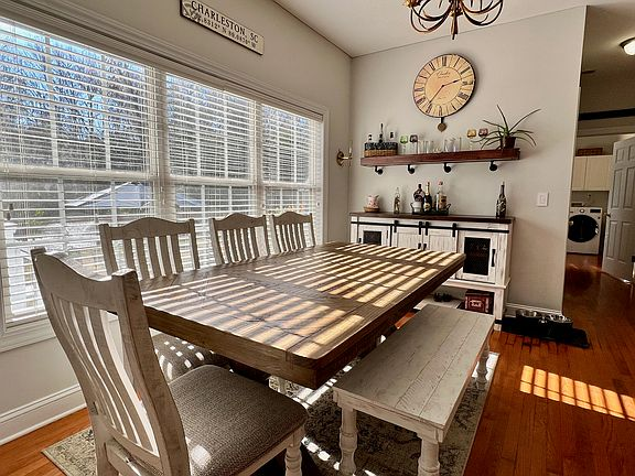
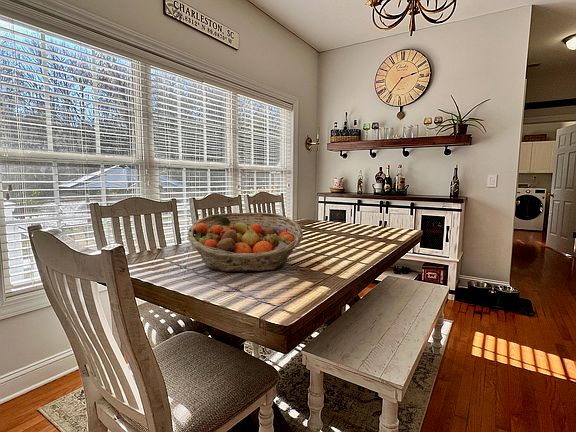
+ fruit basket [186,212,304,273]
